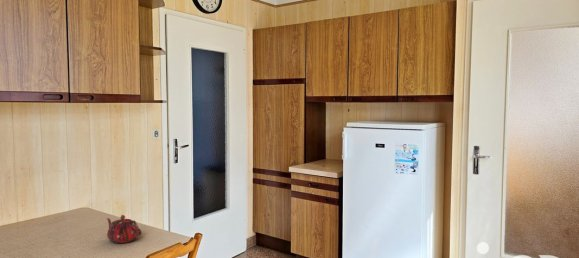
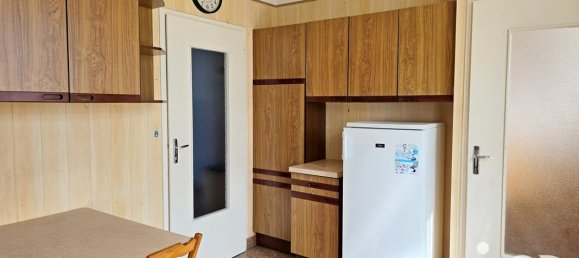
- teapot [106,214,142,244]
